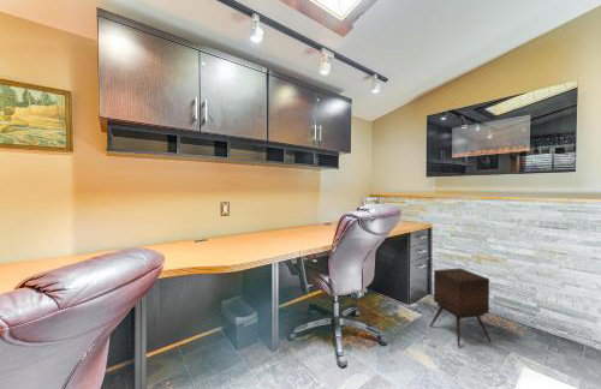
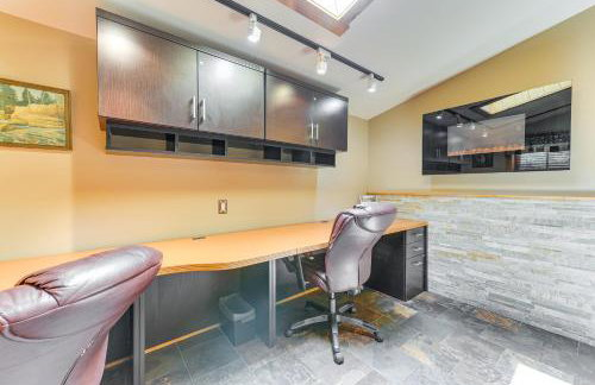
- side table [429,268,493,348]
